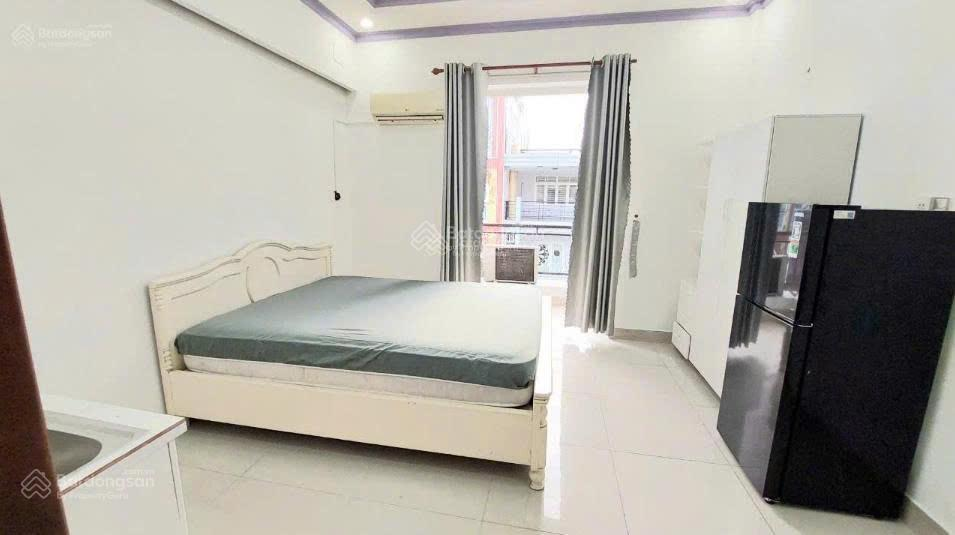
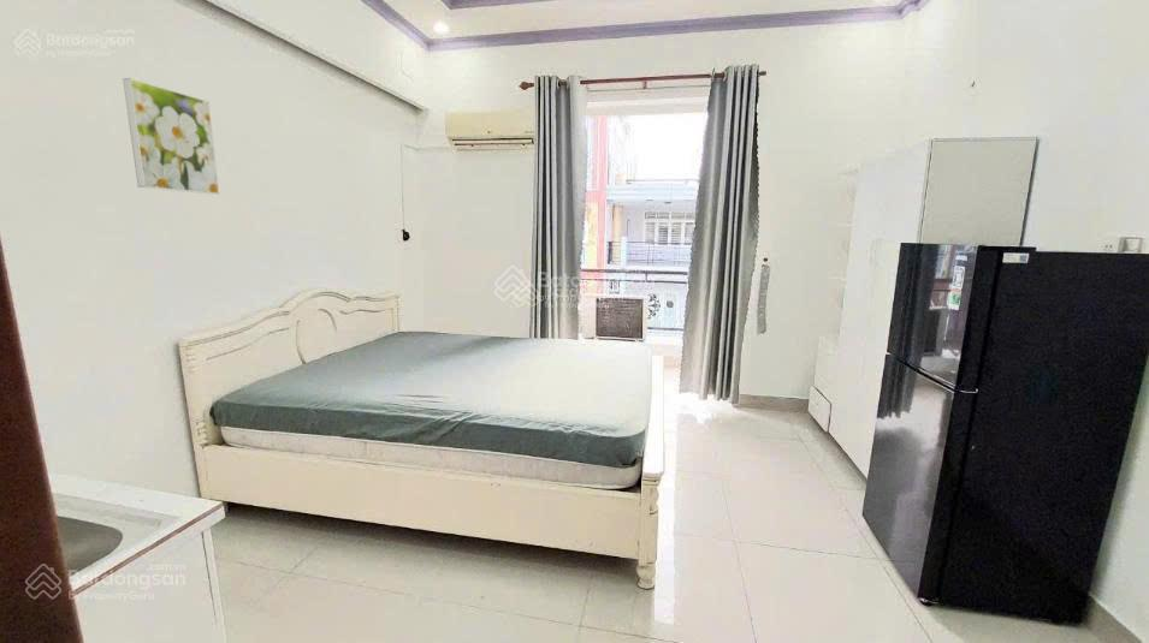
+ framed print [122,77,220,196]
